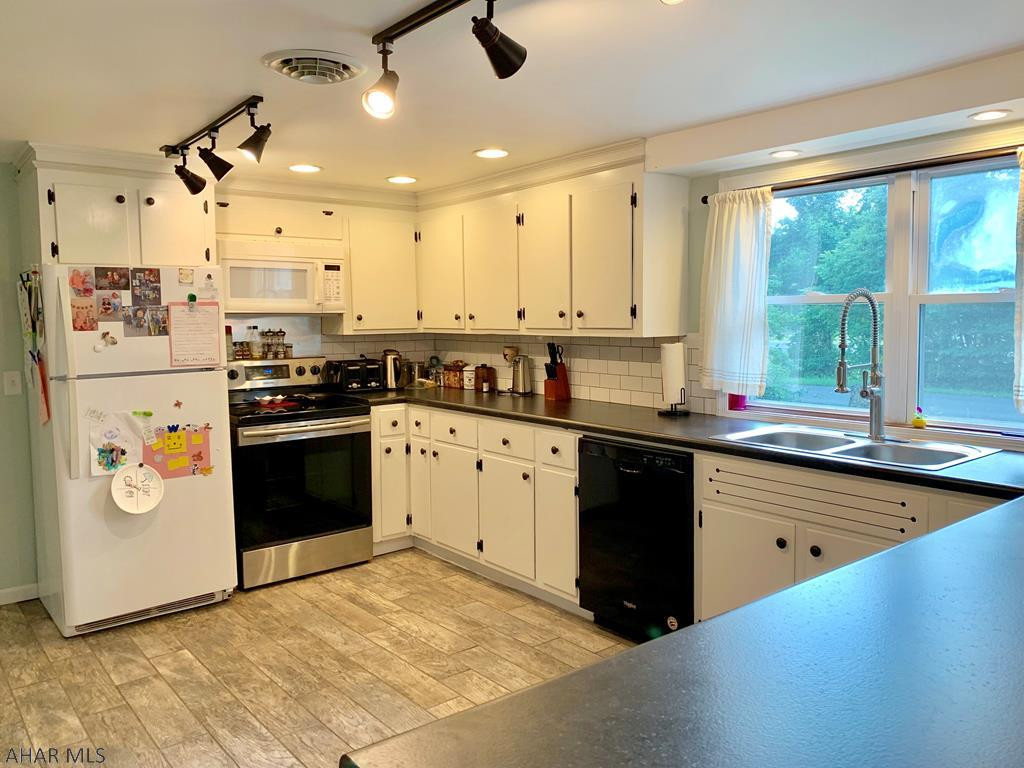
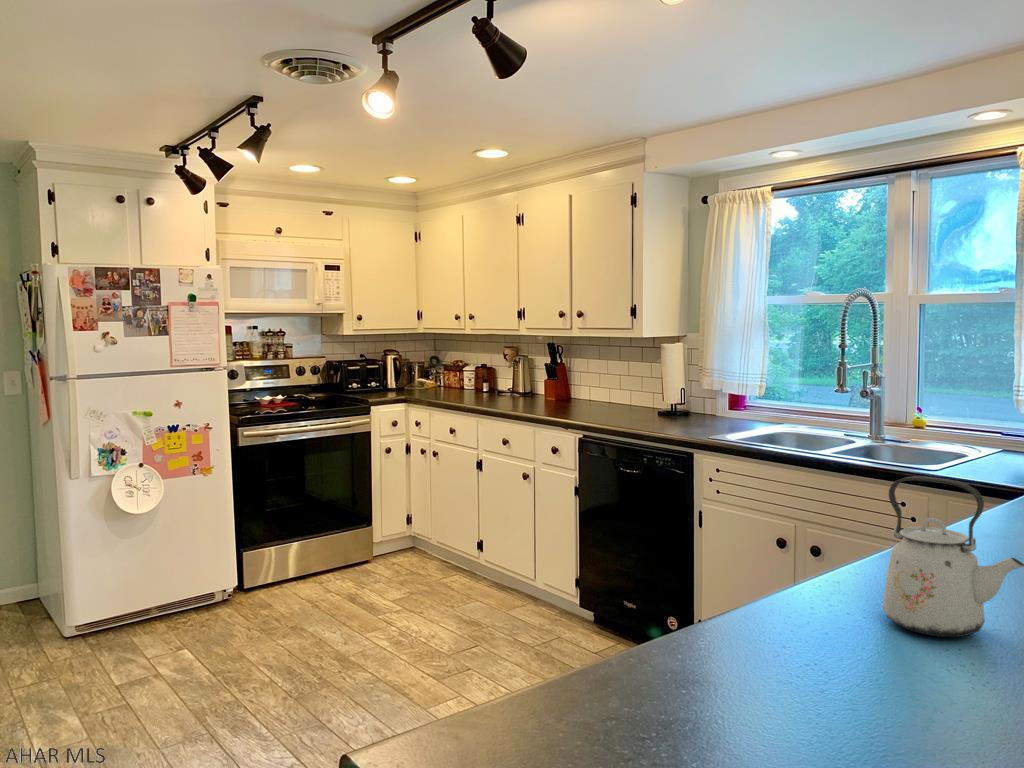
+ kettle [882,475,1024,638]
